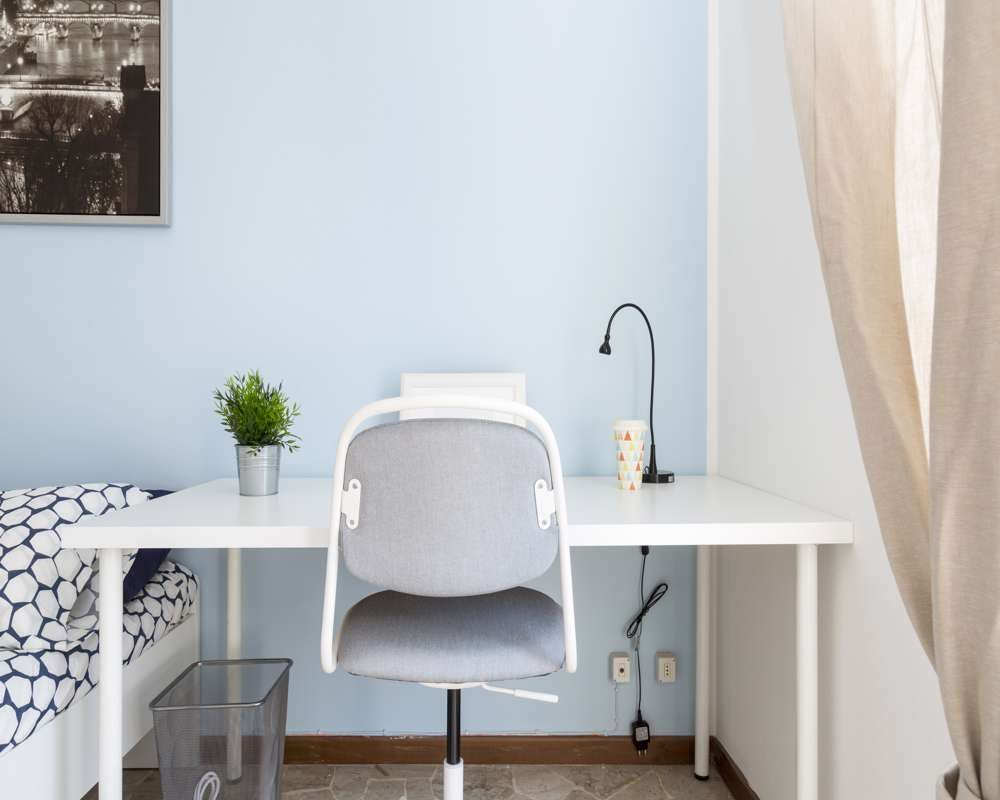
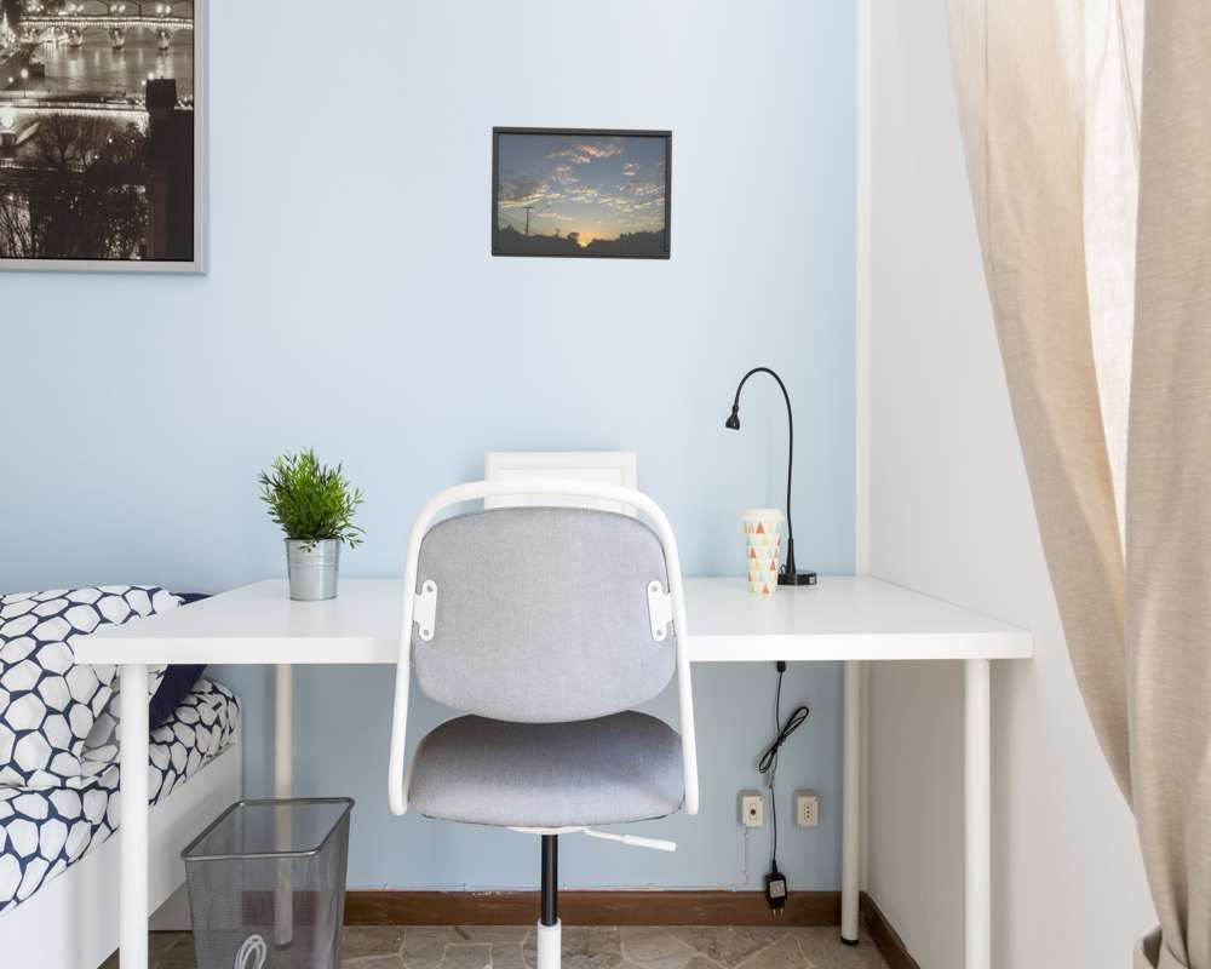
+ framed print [490,125,673,262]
